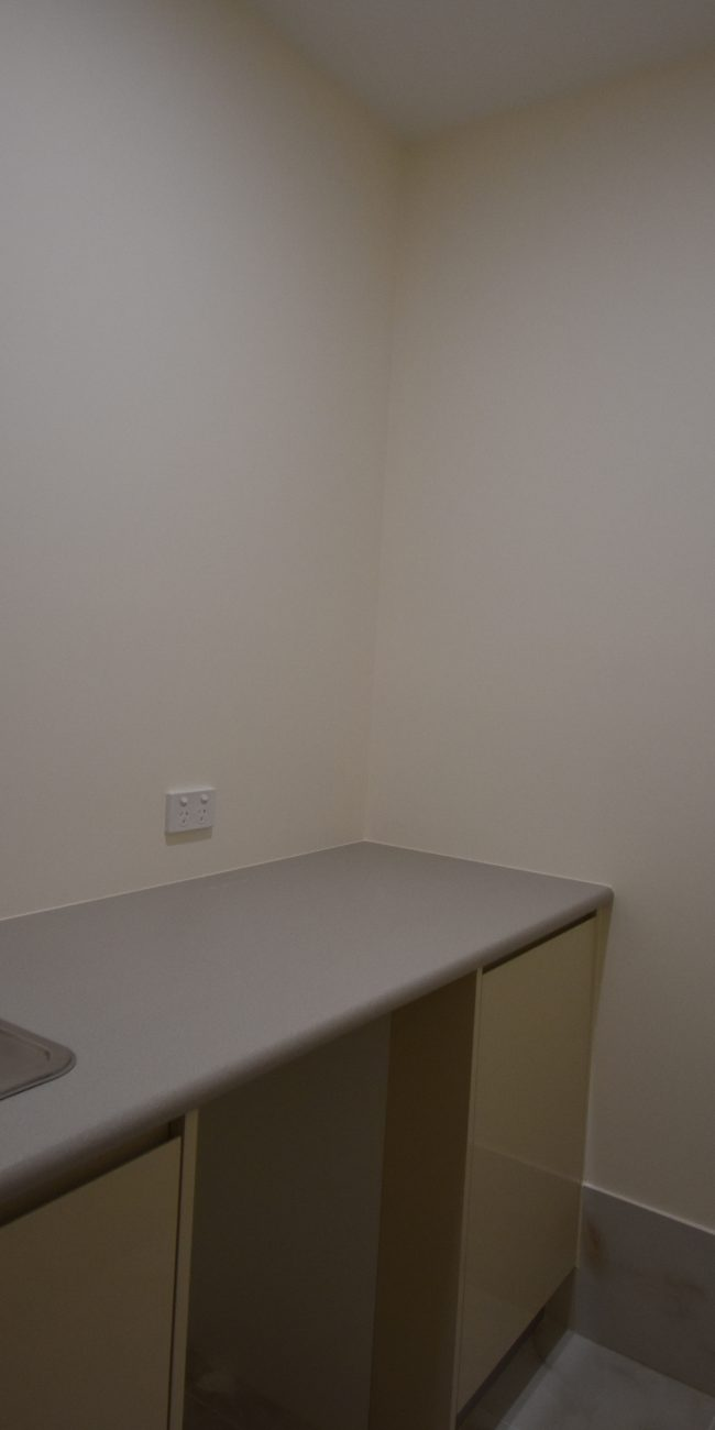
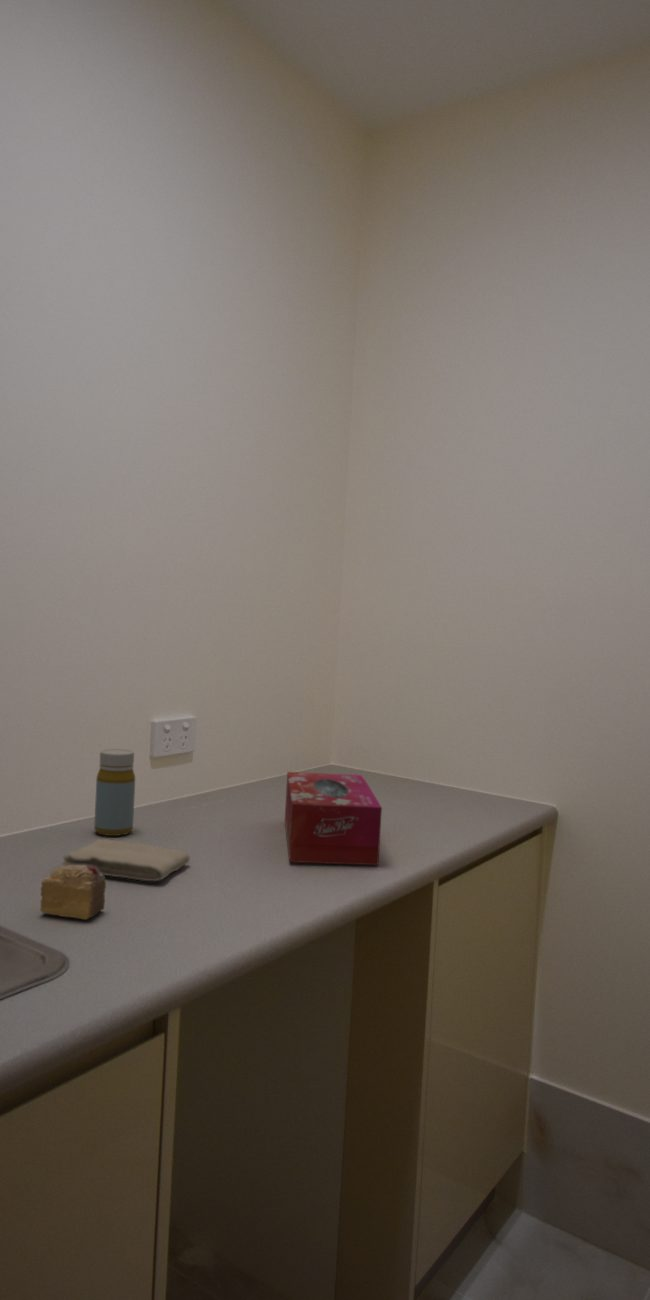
+ washcloth [61,838,191,882]
+ cake slice [39,865,107,921]
+ bottle [93,748,136,837]
+ tissue box [284,771,383,866]
